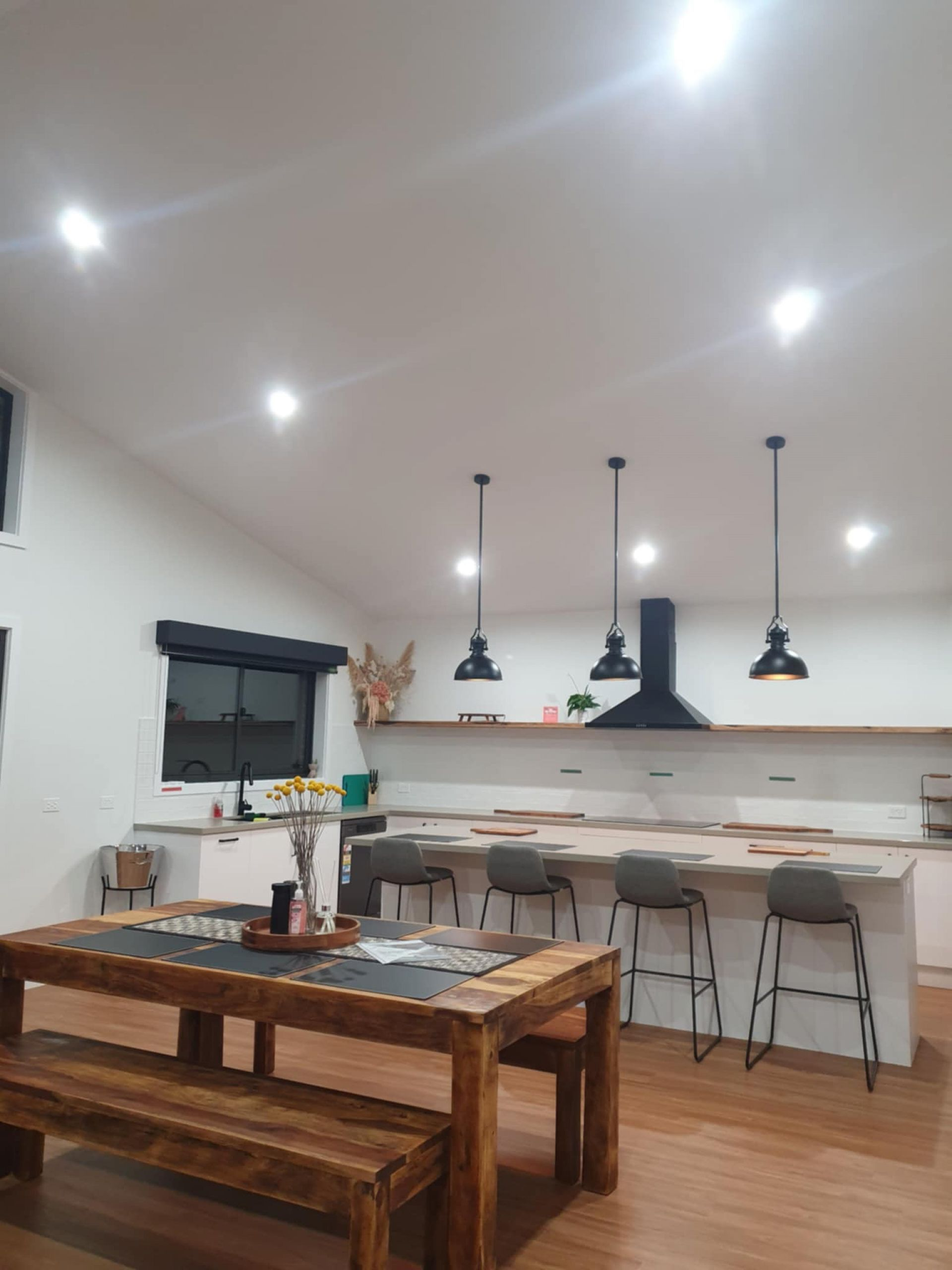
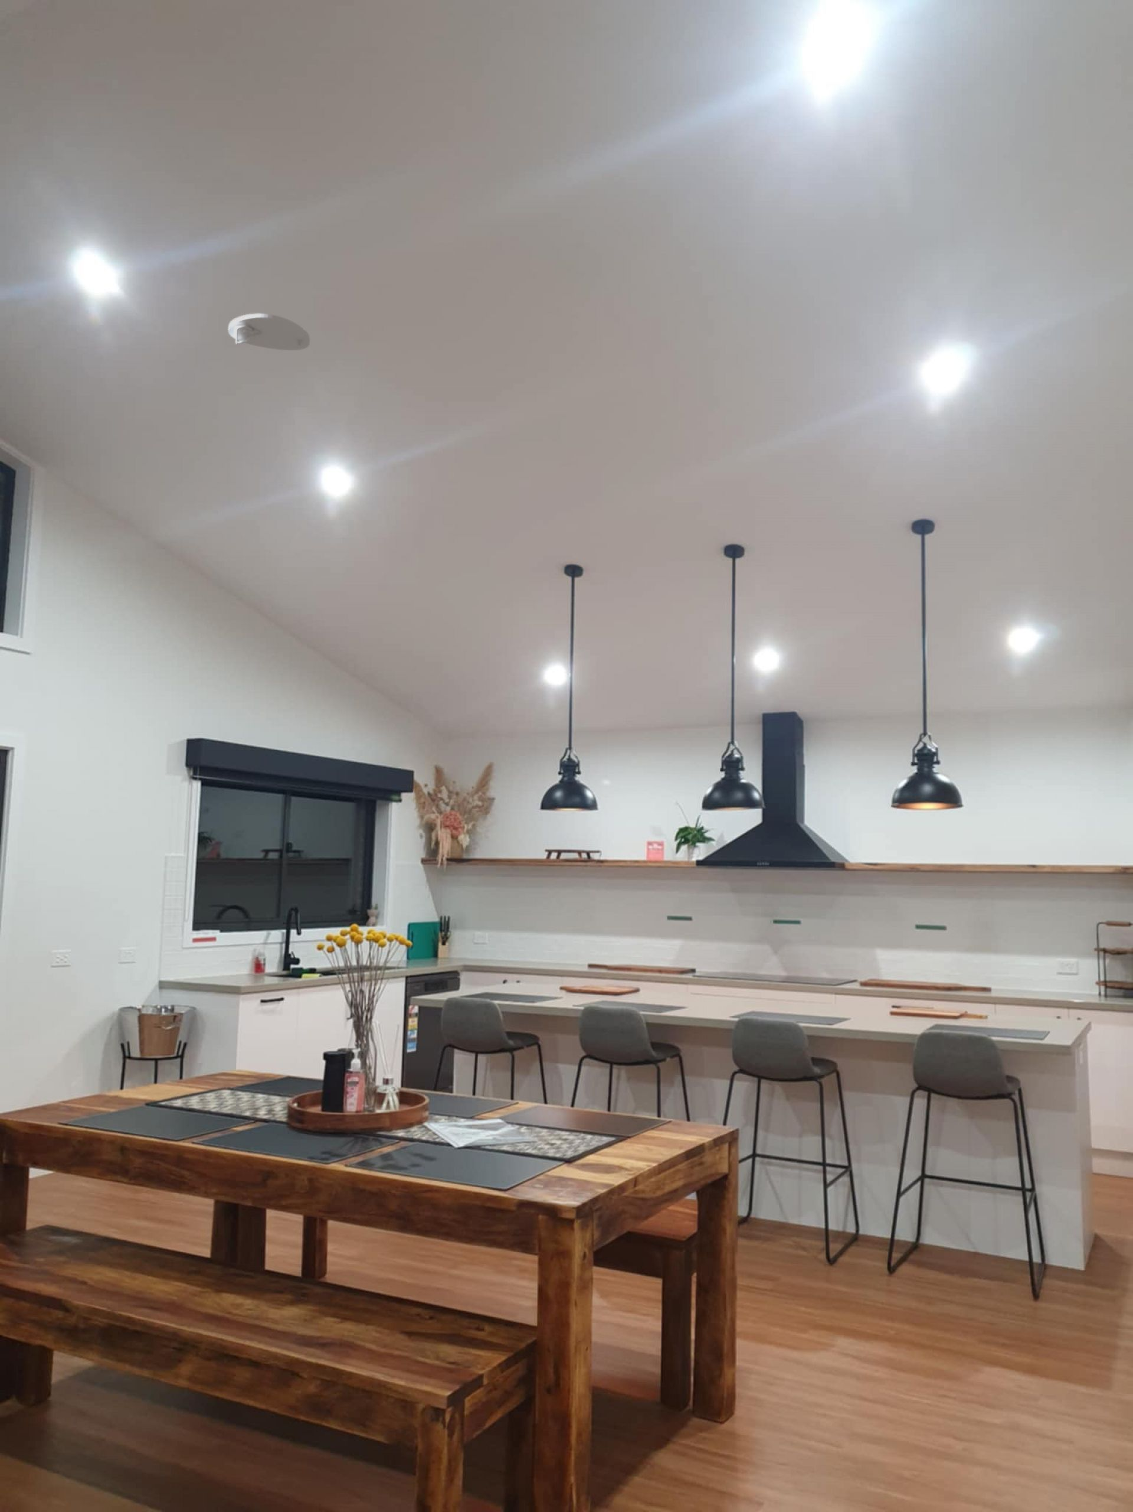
+ smoke detector [227,313,311,351]
